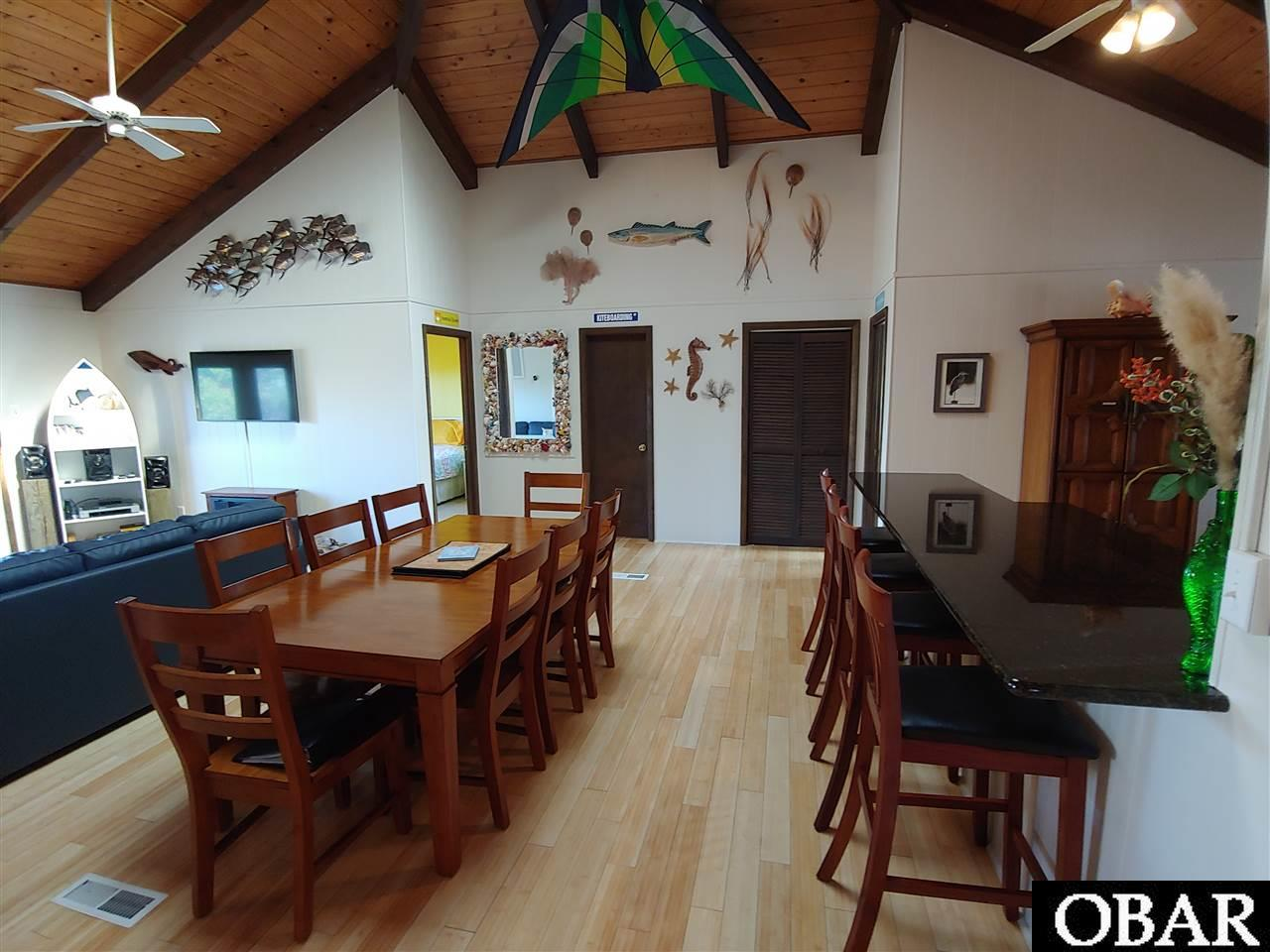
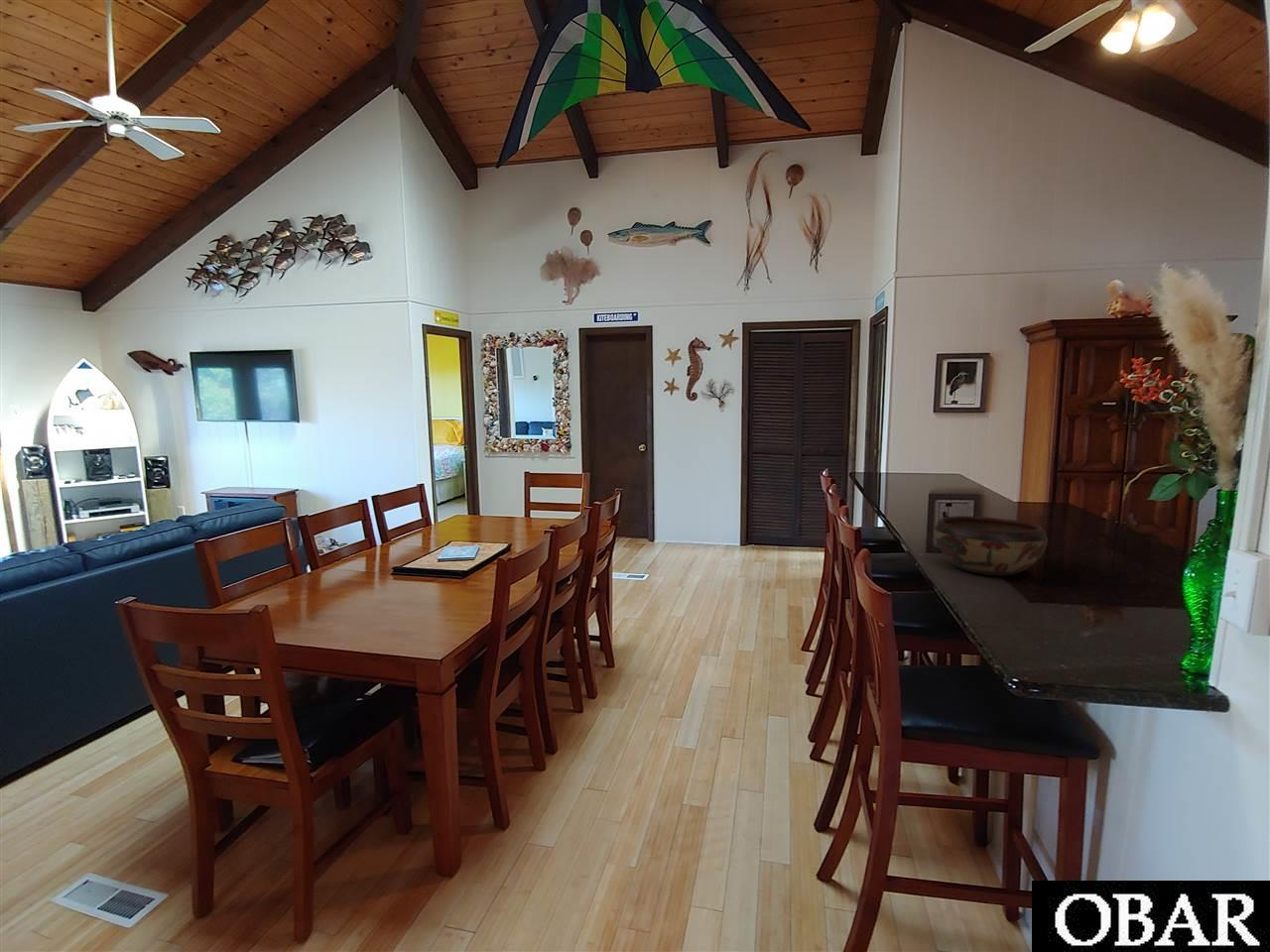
+ decorative bowl [933,515,1049,577]
